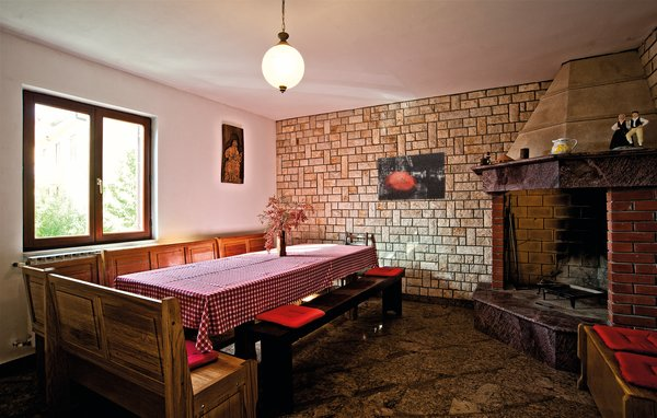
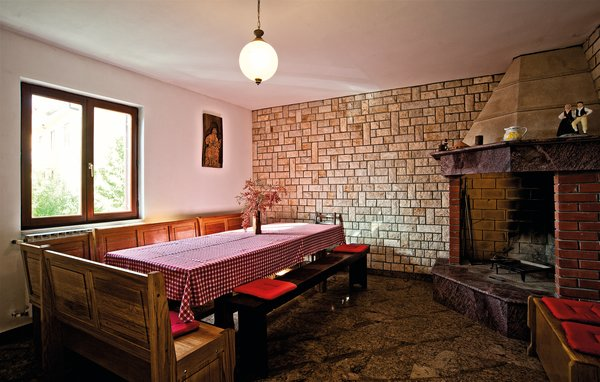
- wall art [377,151,447,201]
